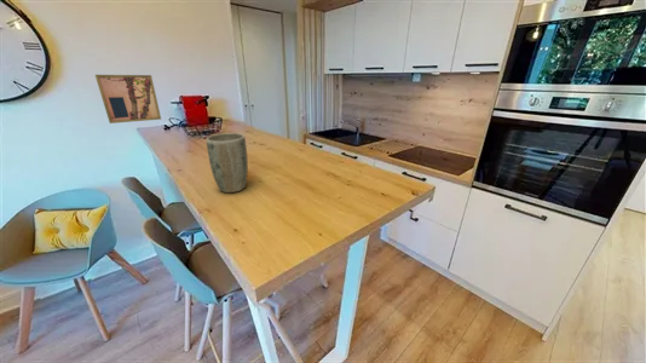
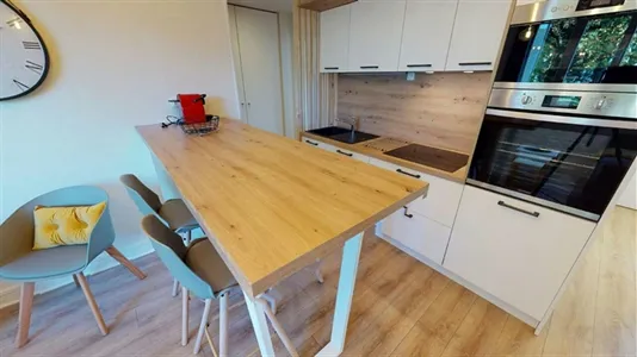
- plant pot [204,132,249,194]
- wall art [94,74,162,125]
